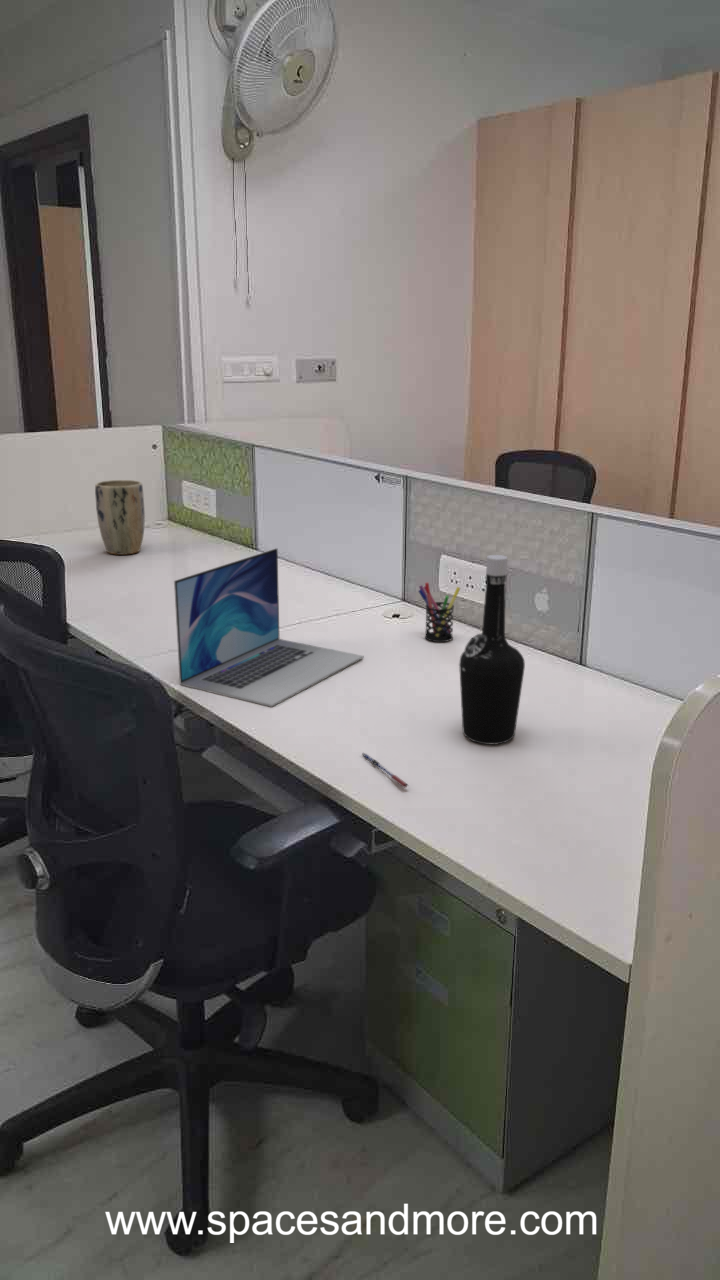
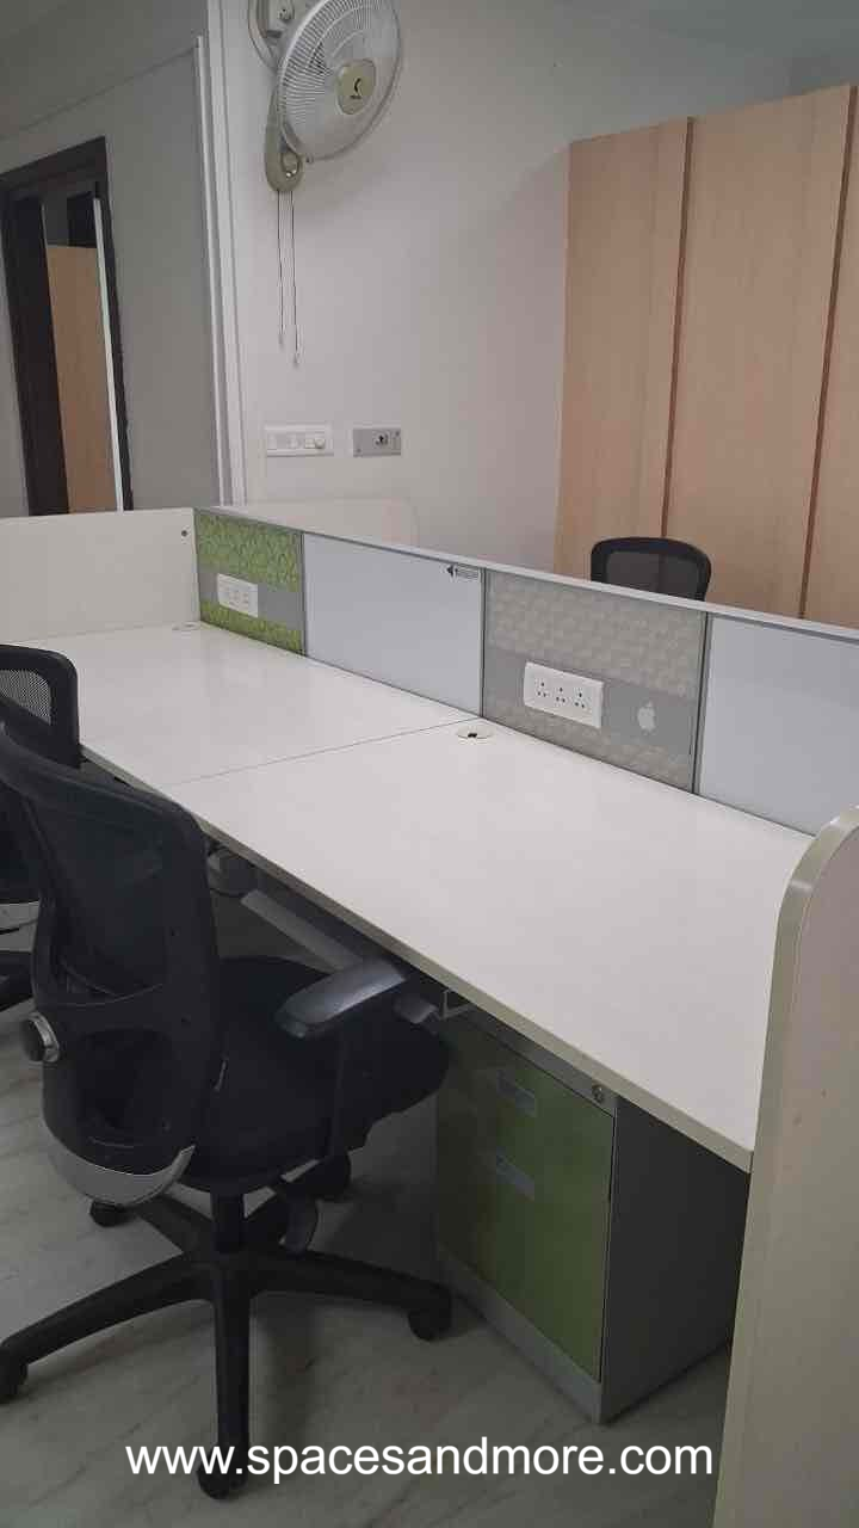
- laptop [173,547,365,708]
- plant pot [94,479,146,556]
- bottle [458,554,526,745]
- pen [359,752,409,789]
- pen holder [417,582,461,643]
